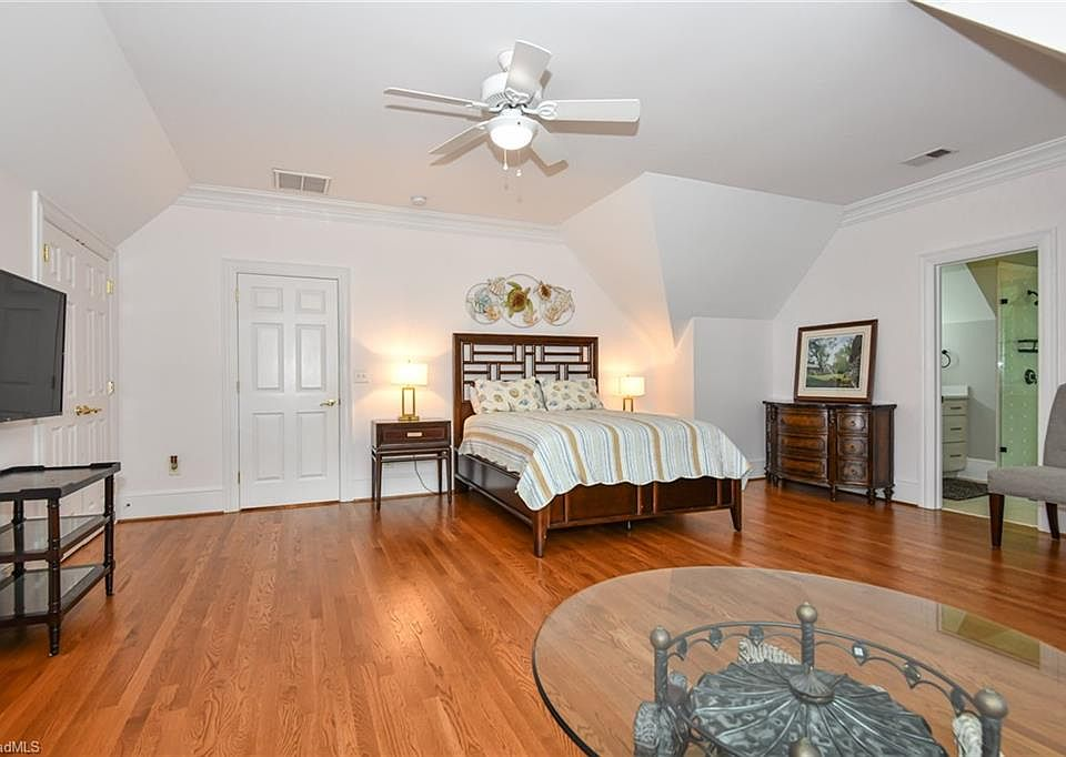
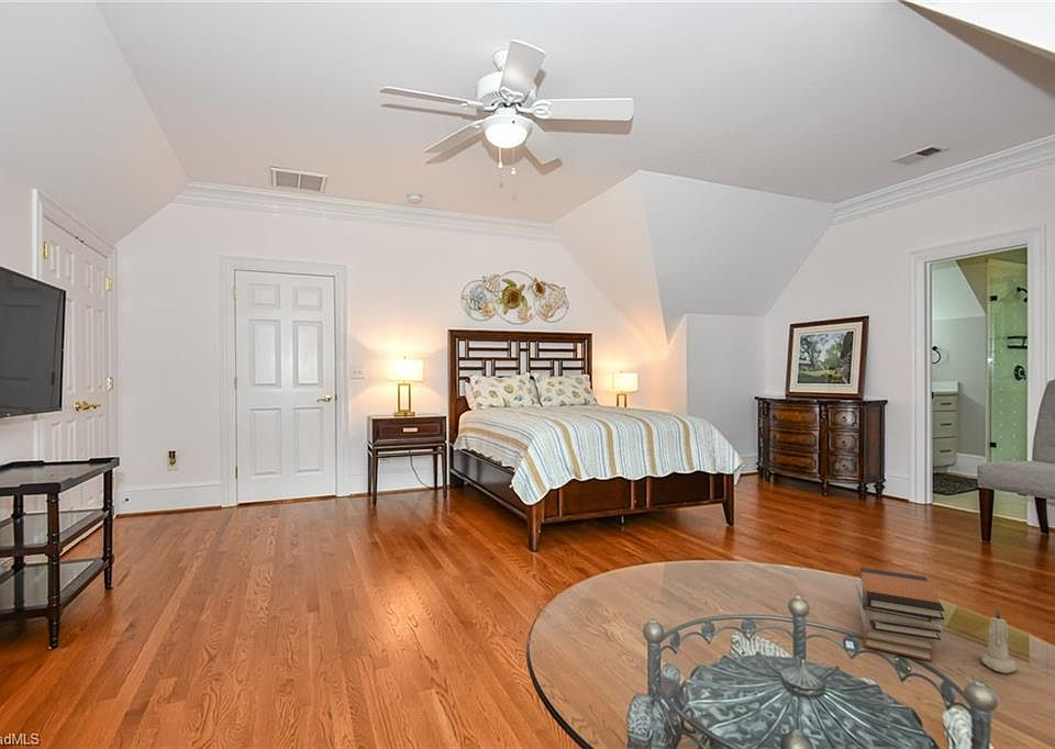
+ book stack [855,567,945,662]
+ candle [978,606,1018,674]
